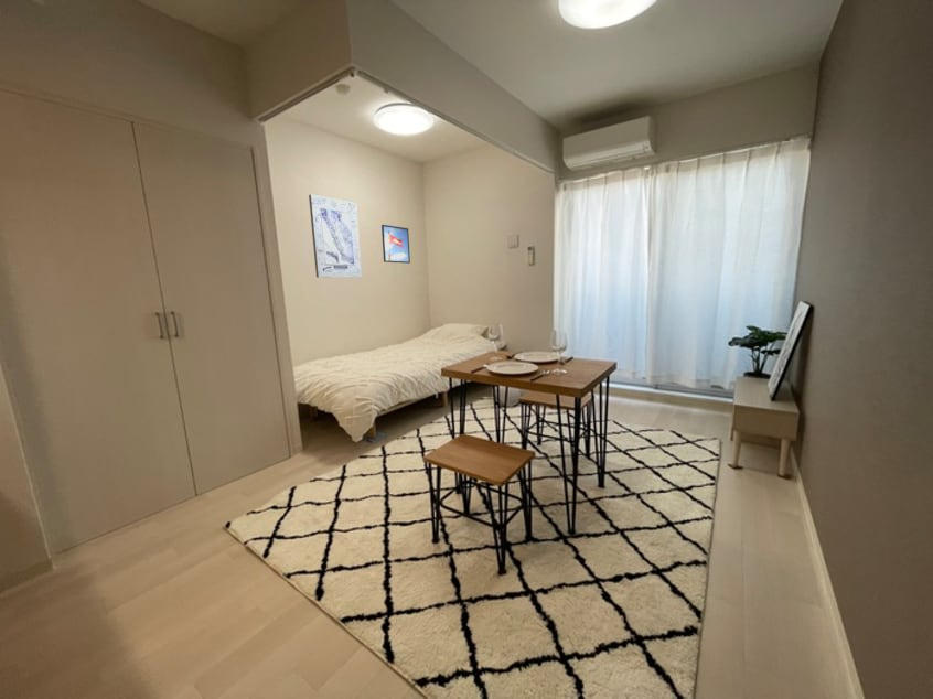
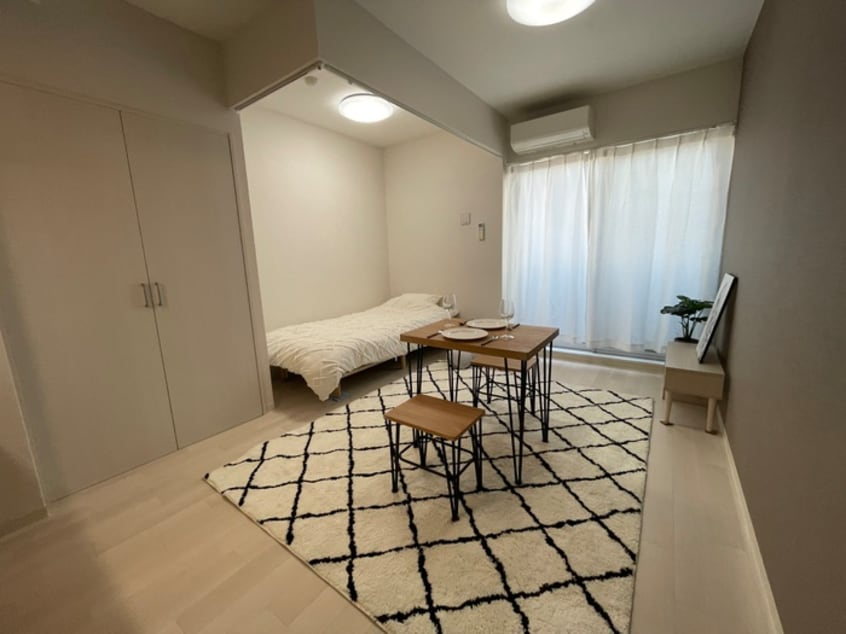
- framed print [380,224,411,265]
- wall art [308,194,363,279]
